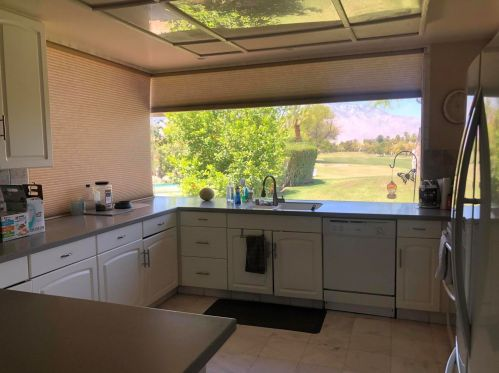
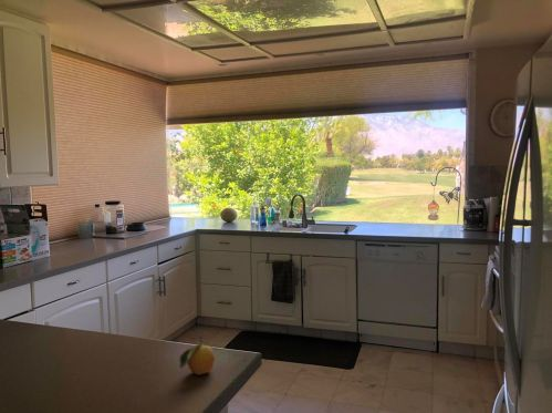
+ fruit [178,334,216,375]
